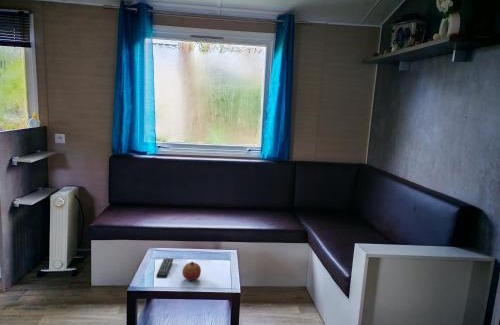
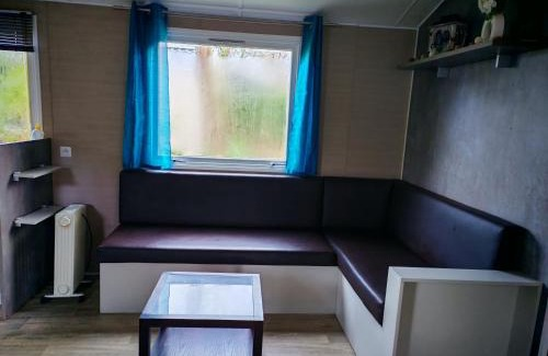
- fruit [181,260,202,281]
- remote control [156,257,174,279]
